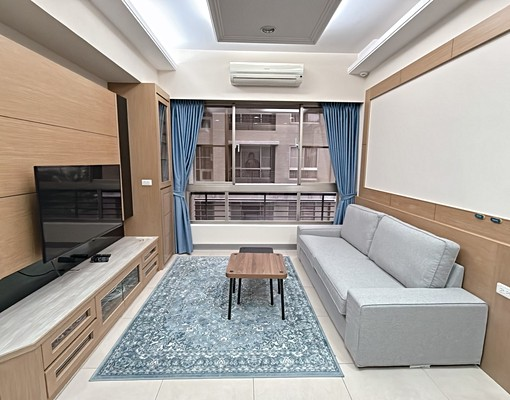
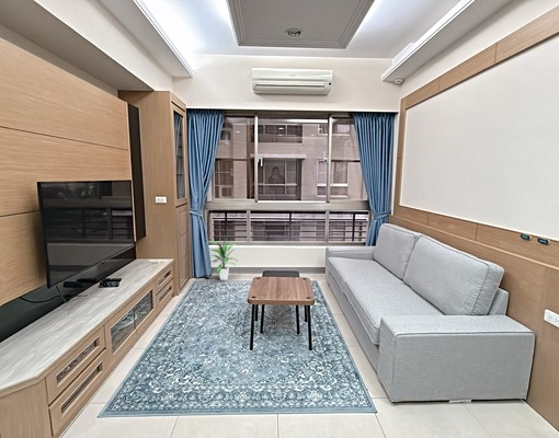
+ indoor plant [207,238,239,281]
